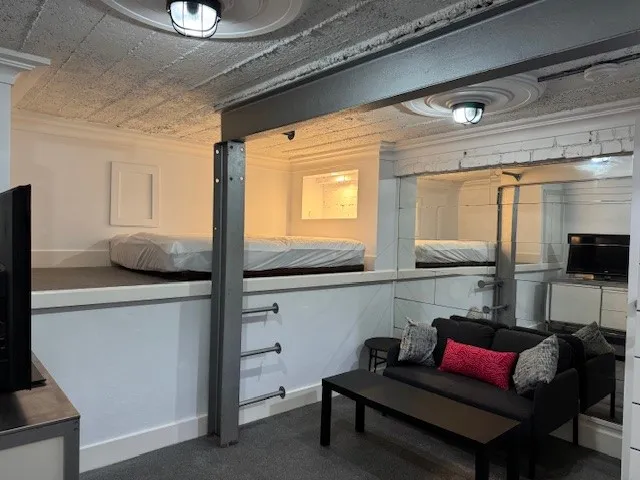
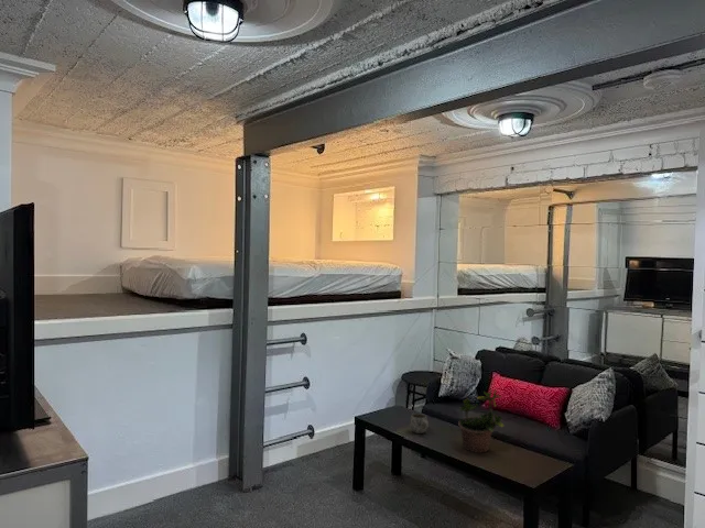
+ mug [409,413,430,435]
+ potted plant [457,386,505,454]
